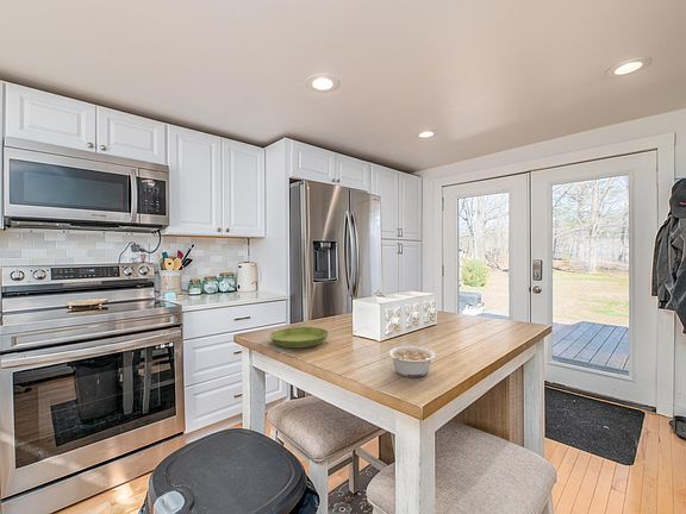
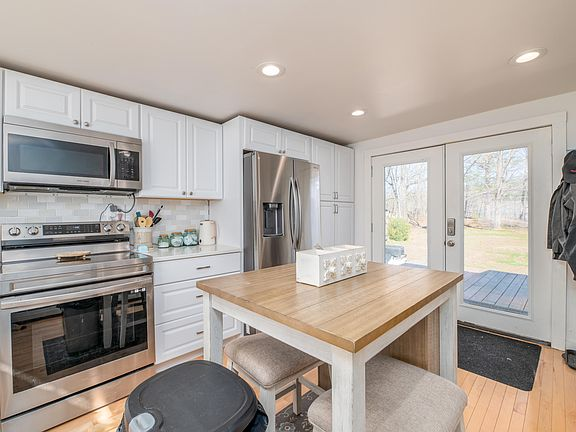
- saucer [268,326,330,349]
- legume [387,345,436,378]
